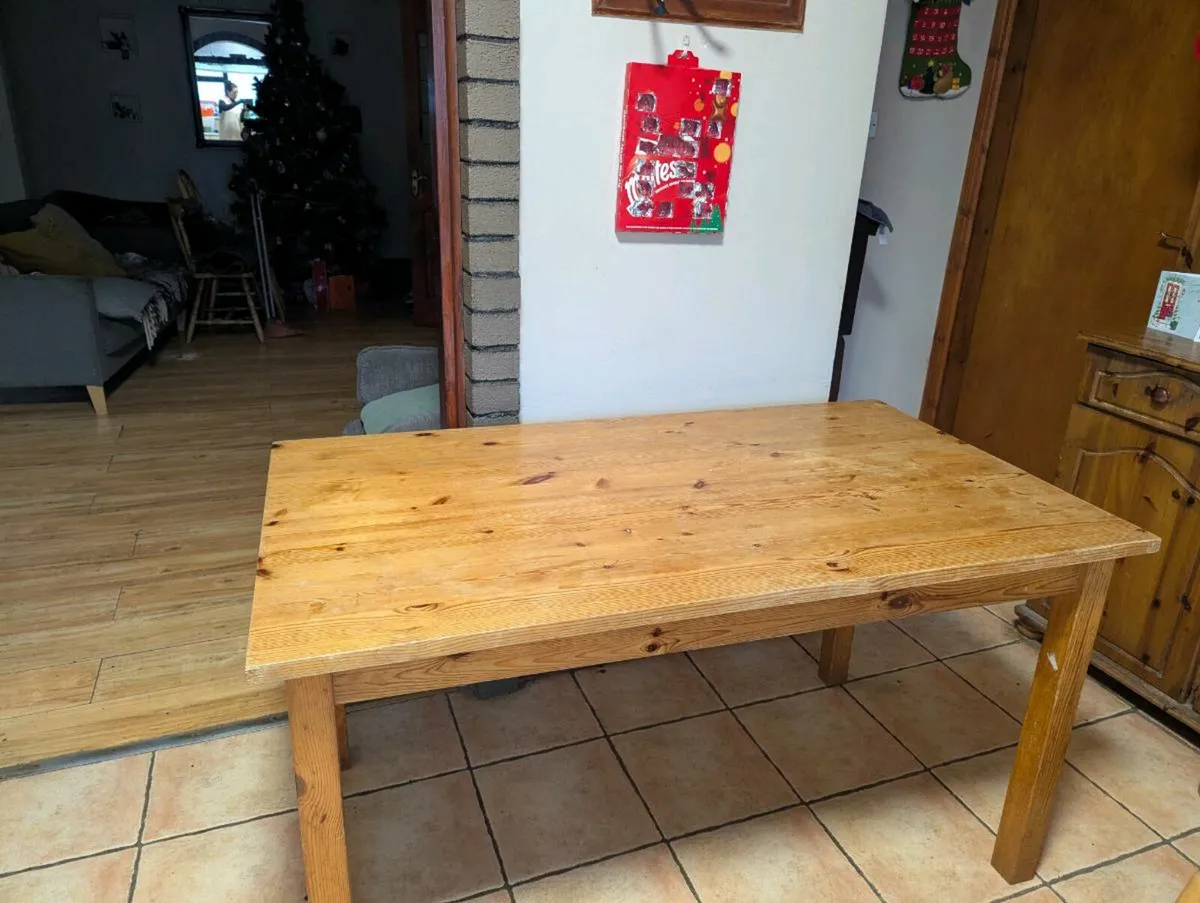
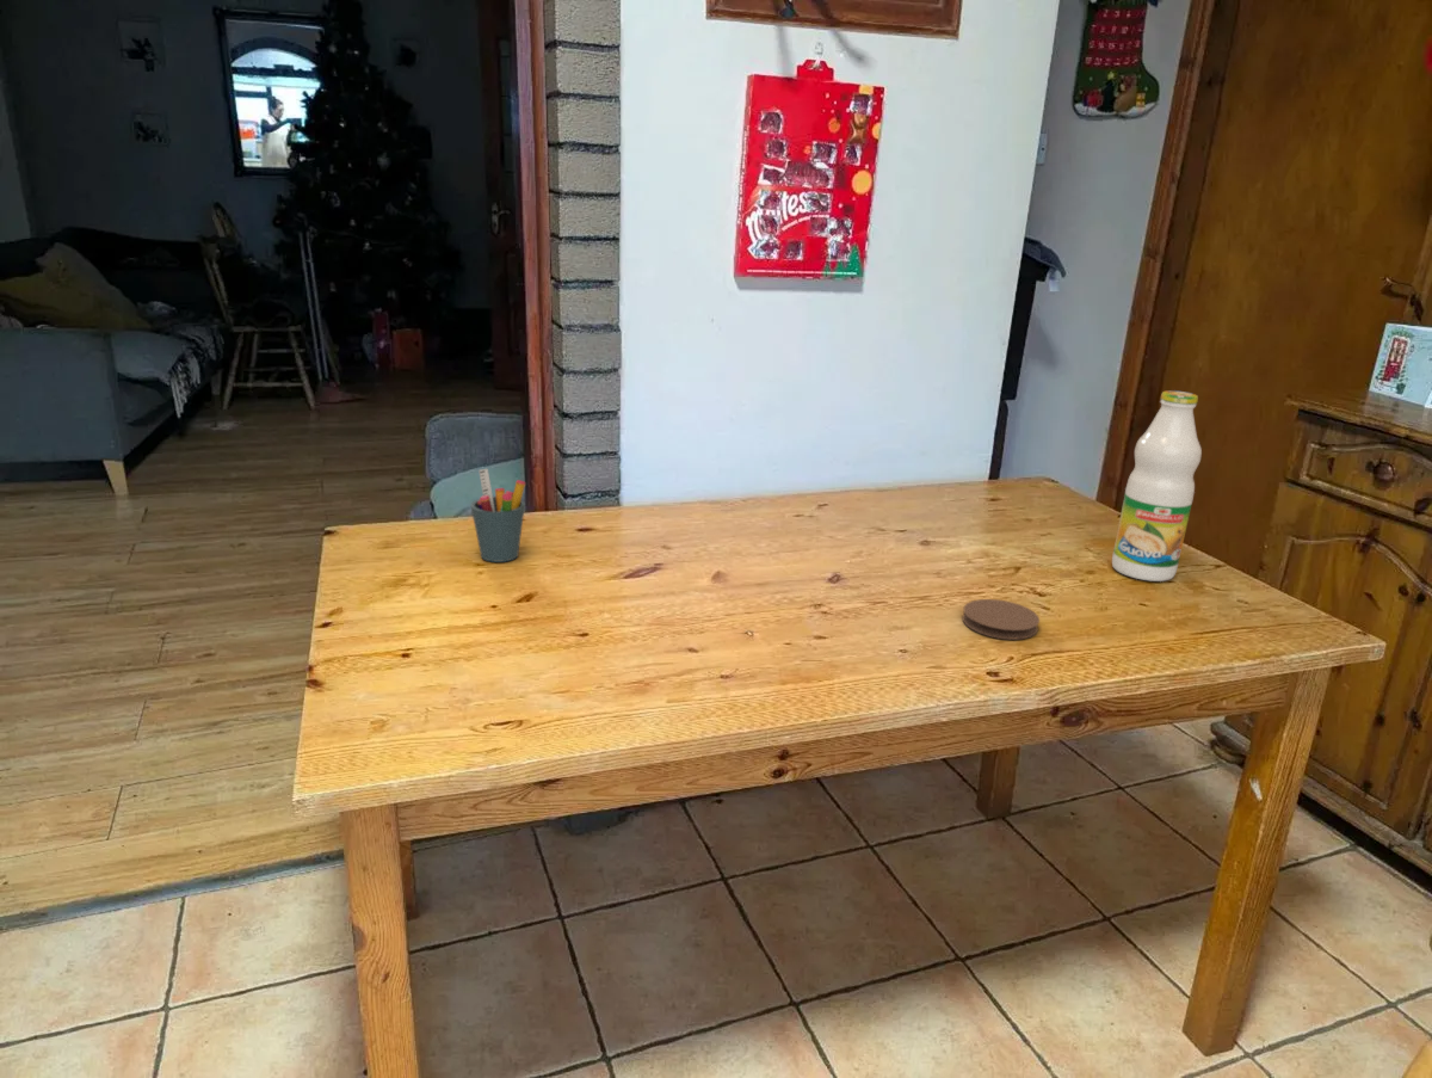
+ pen holder [470,468,526,563]
+ bottle [1111,389,1203,583]
+ coaster [961,598,1041,641]
